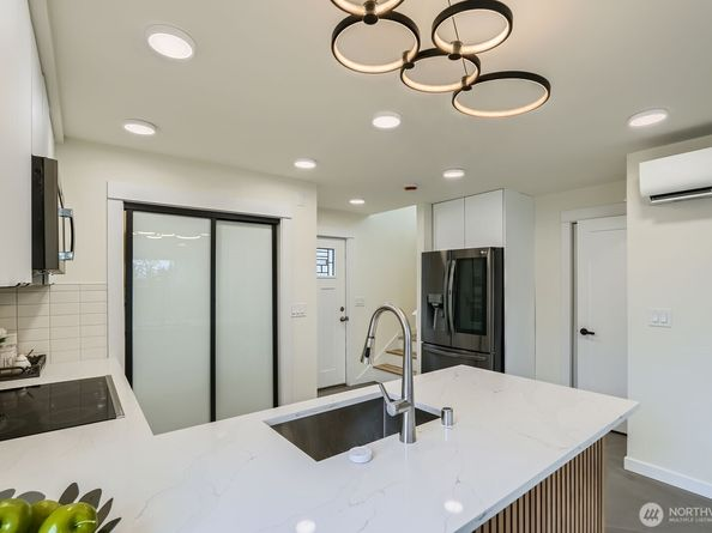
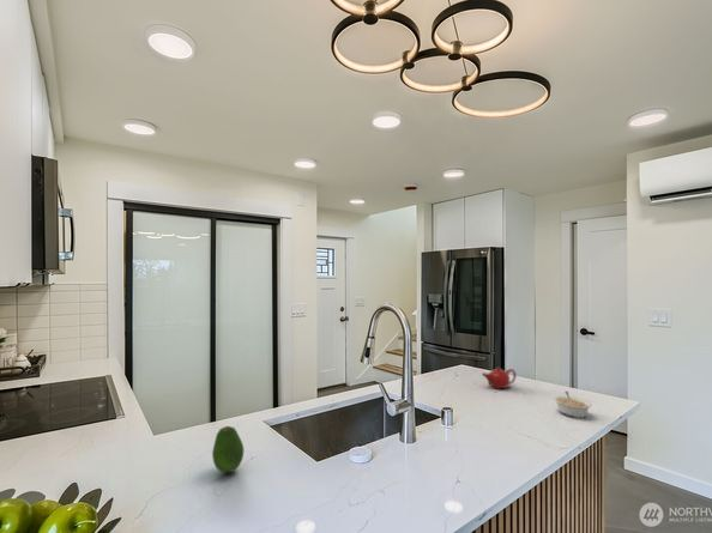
+ teapot [481,367,517,389]
+ legume [553,390,593,419]
+ fruit [211,425,245,473]
